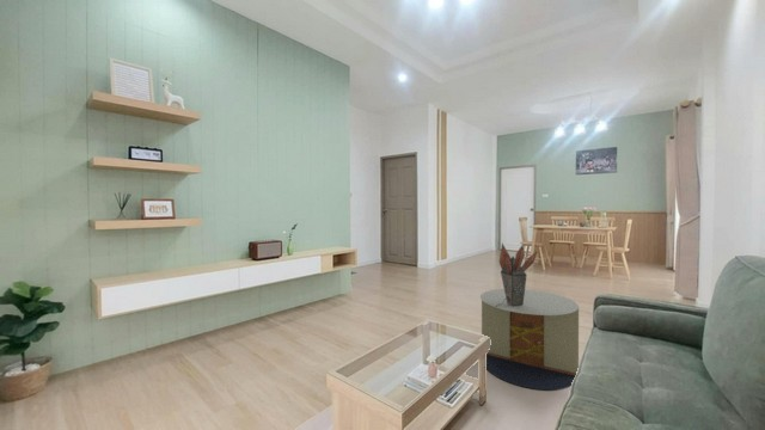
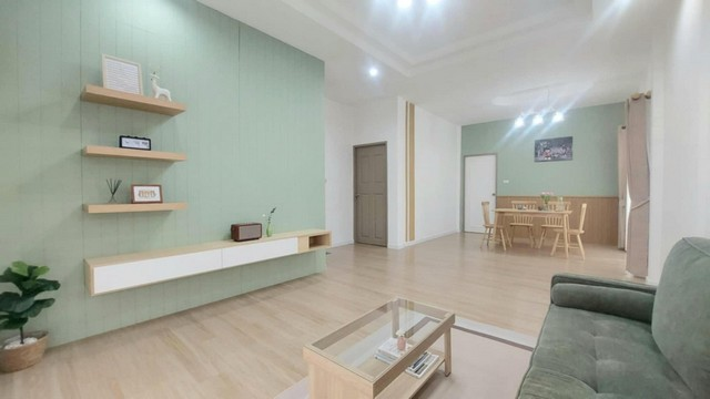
- side table [479,288,580,391]
- table lamp [497,242,538,306]
